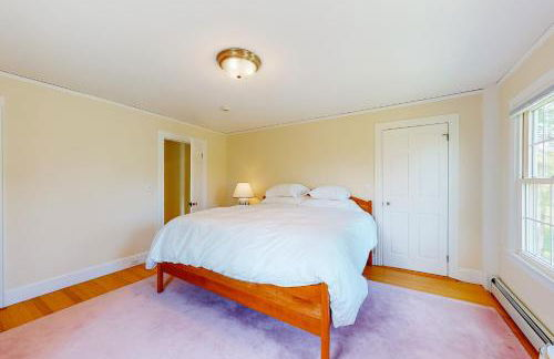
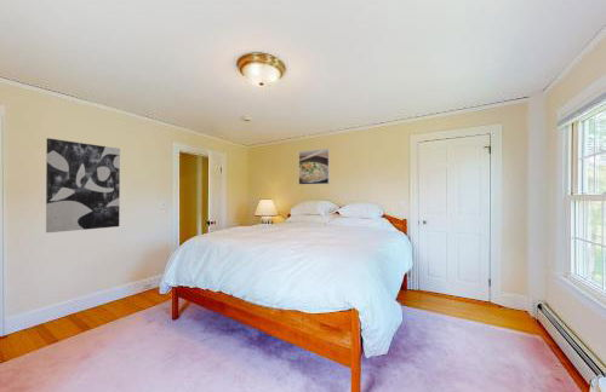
+ wall art [45,137,121,234]
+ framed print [298,148,331,185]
